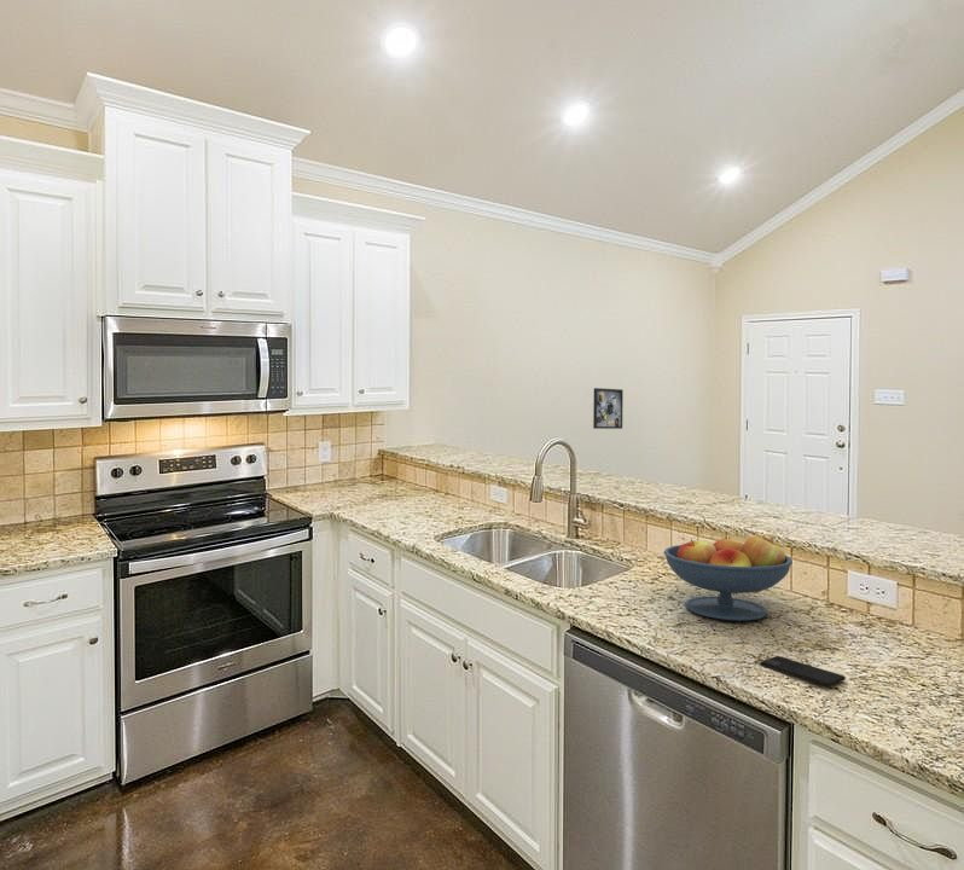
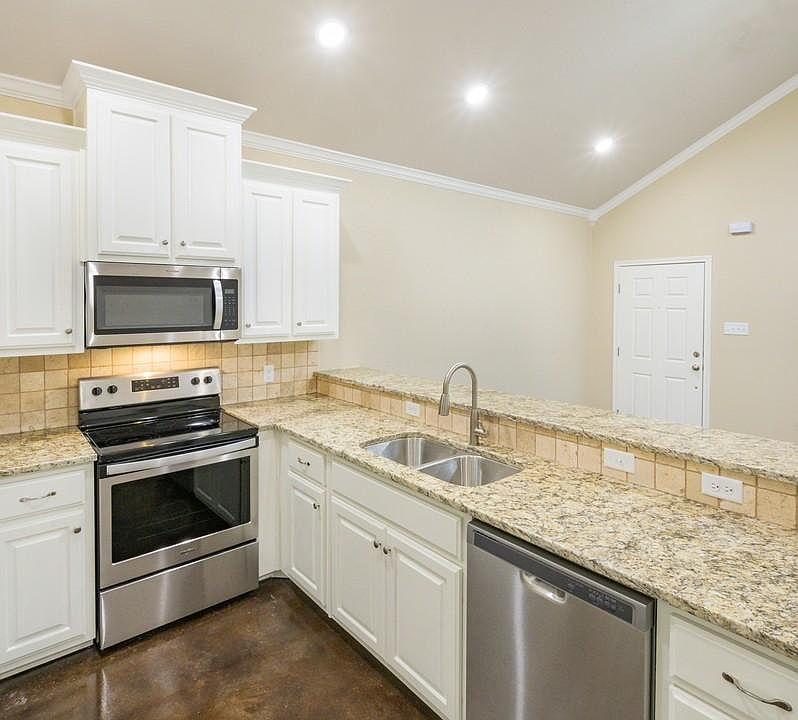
- smartphone [759,655,847,688]
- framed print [592,387,625,430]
- fruit bowl [662,534,794,622]
